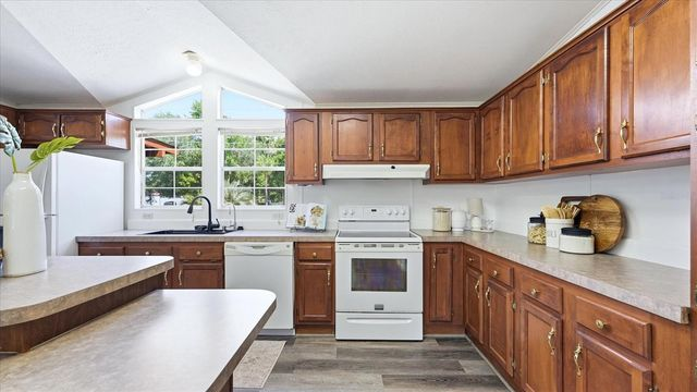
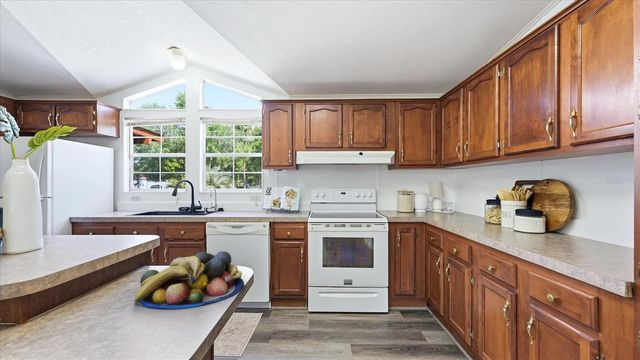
+ fruit bowl [134,250,245,310]
